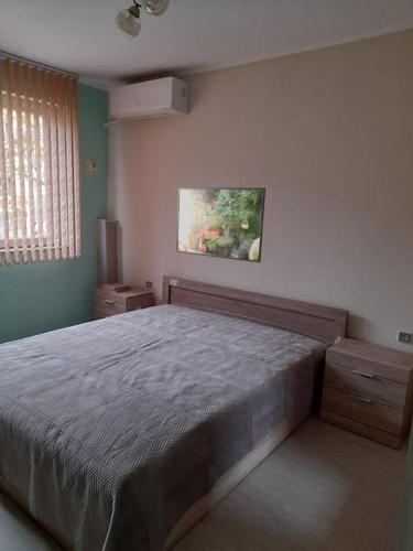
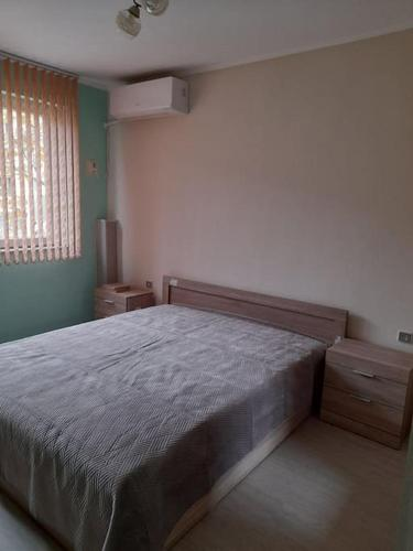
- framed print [175,186,267,263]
